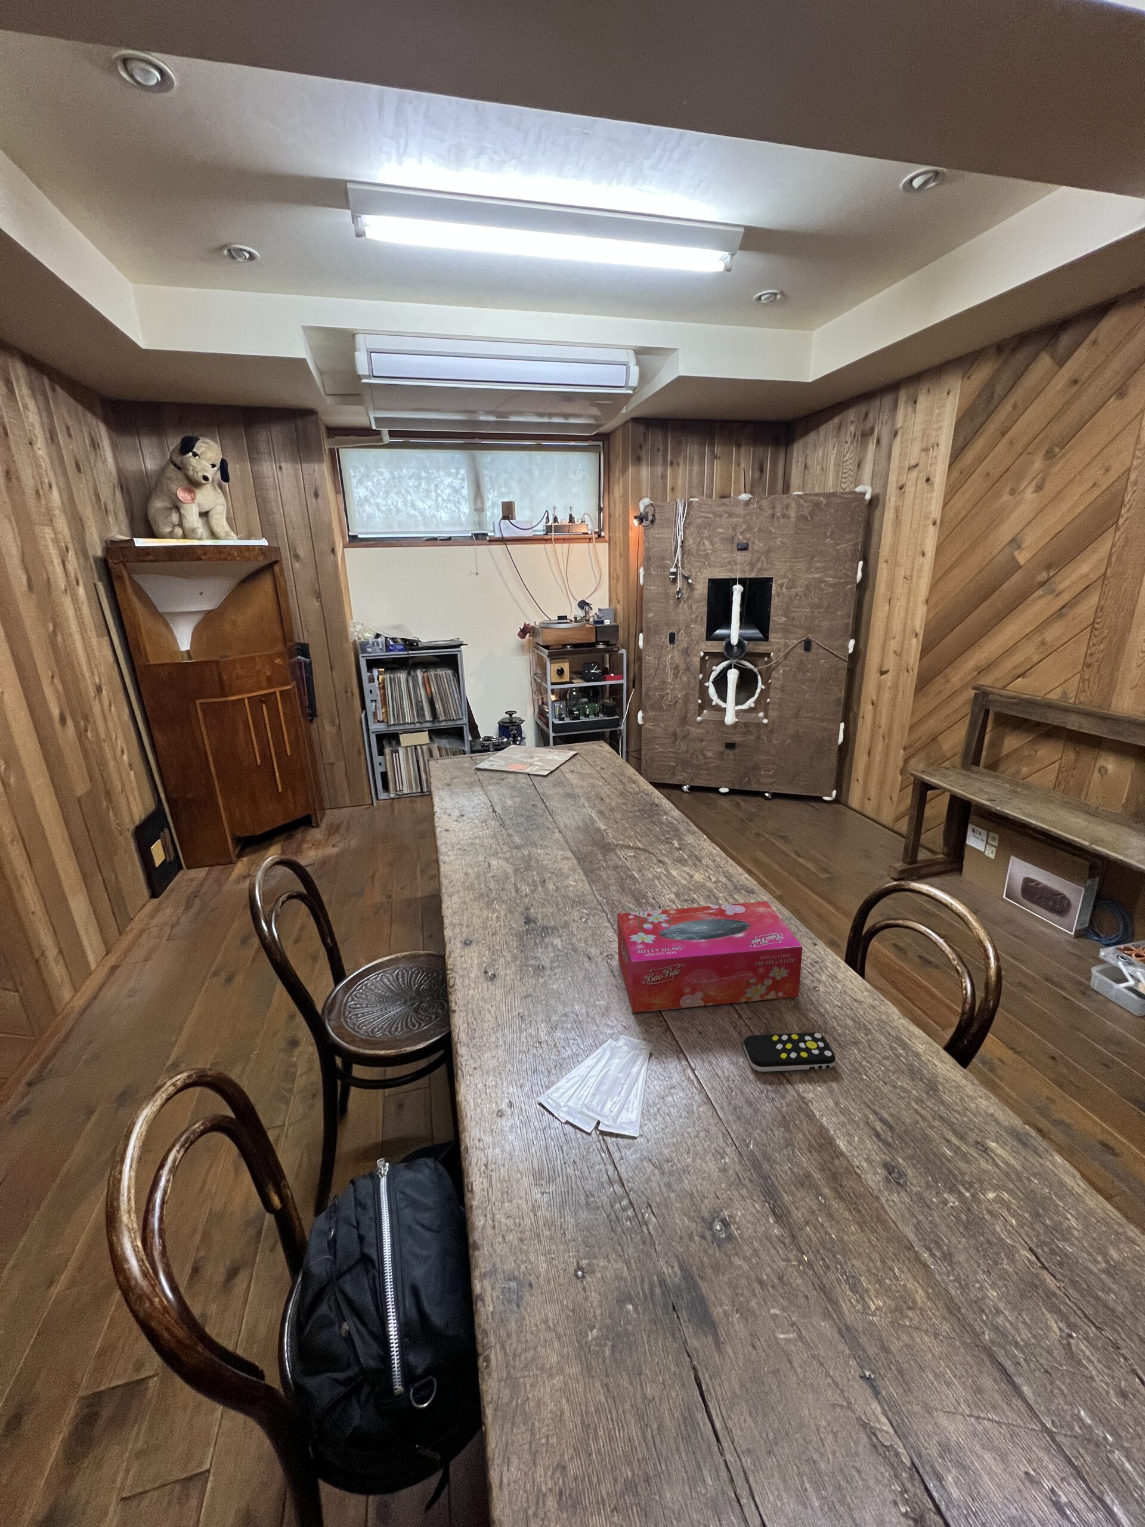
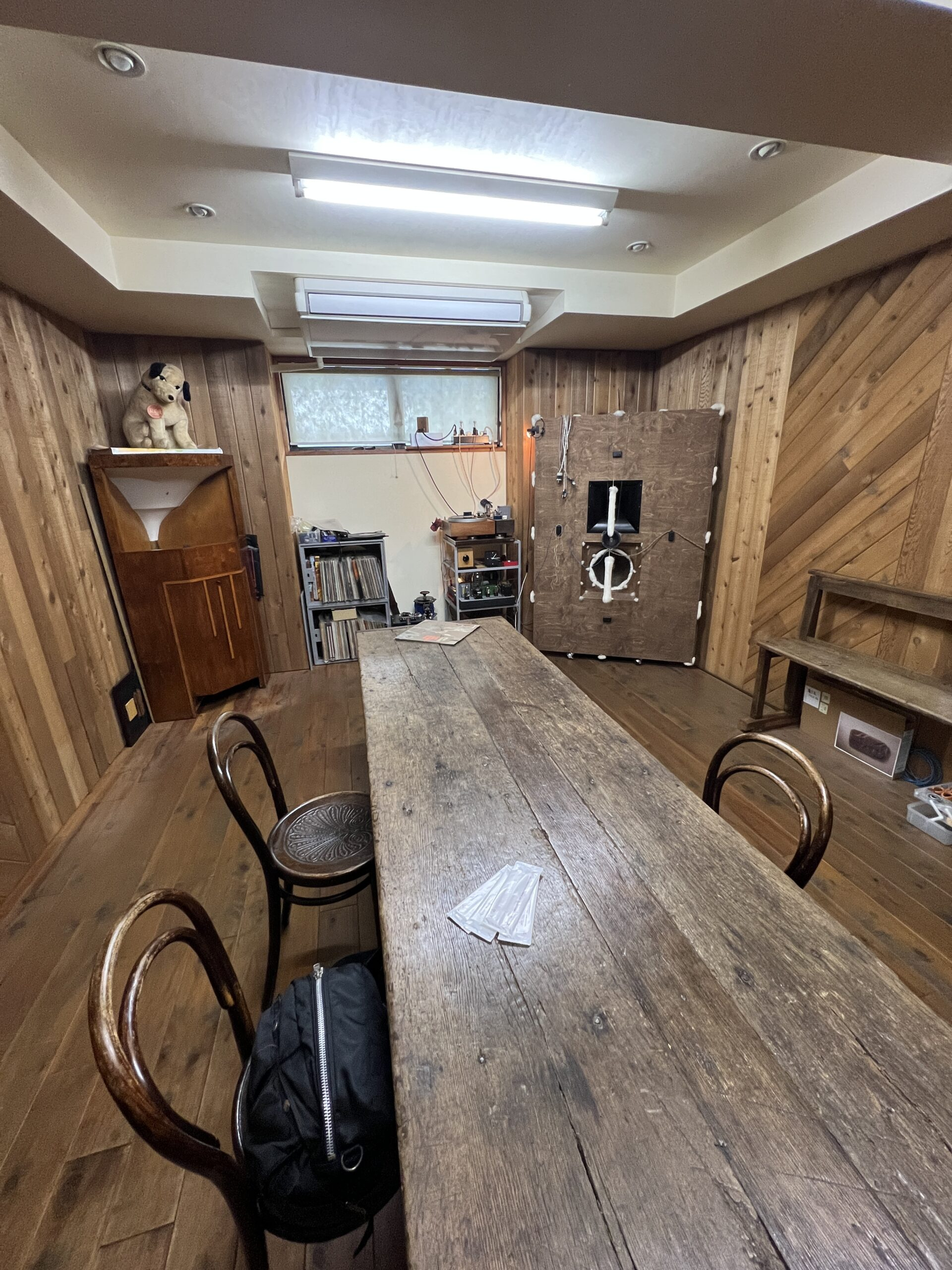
- tissue box [617,901,803,1014]
- remote control [743,1032,836,1073]
